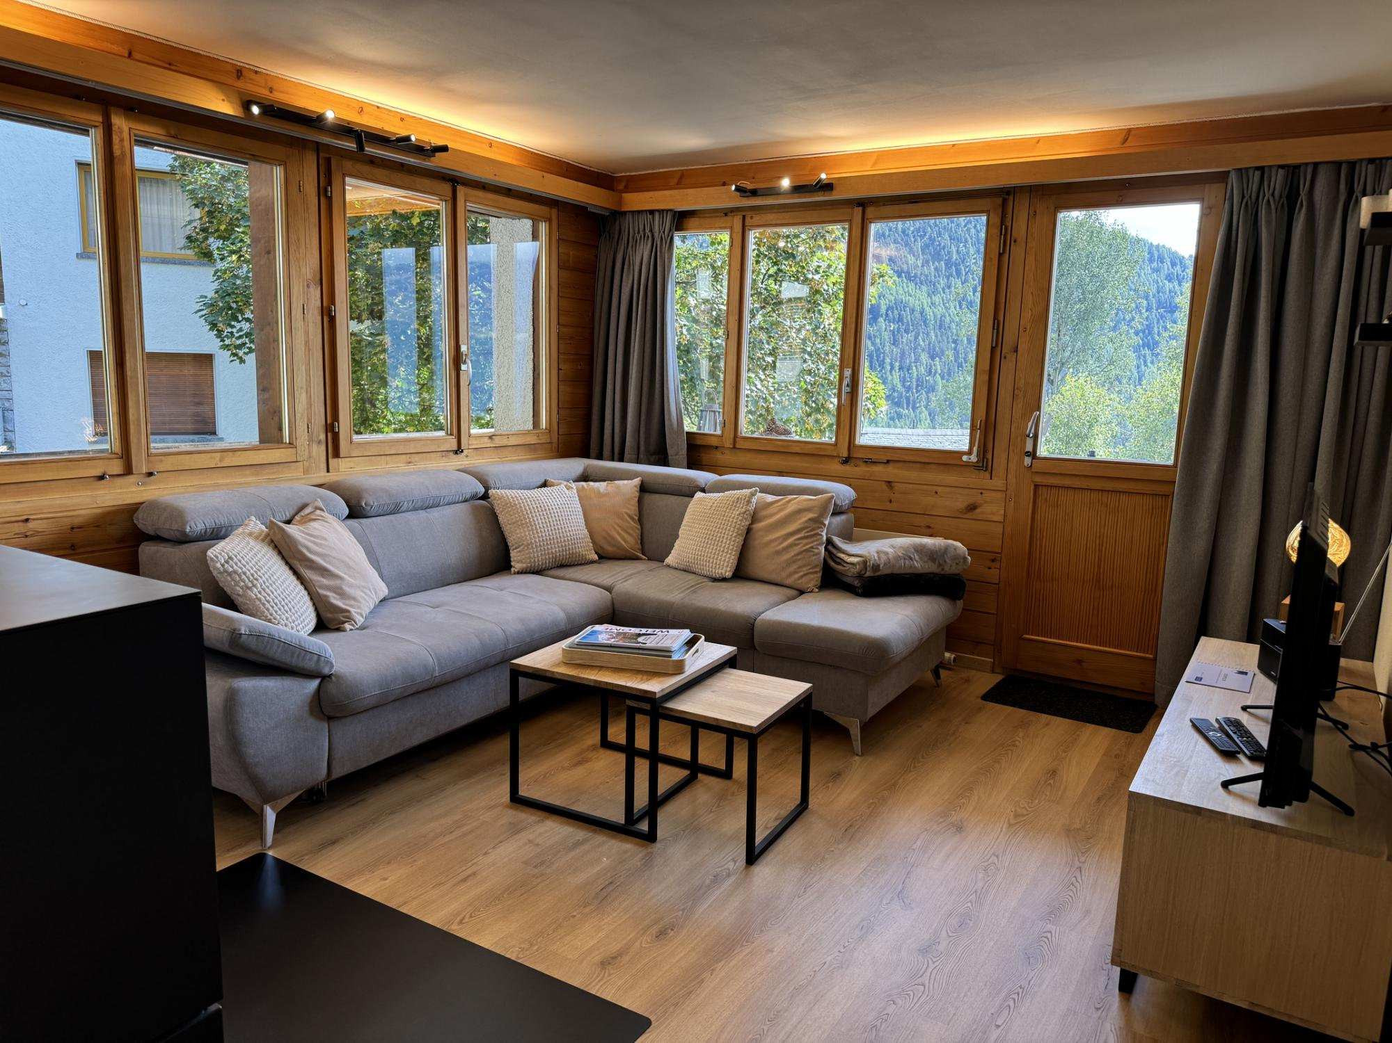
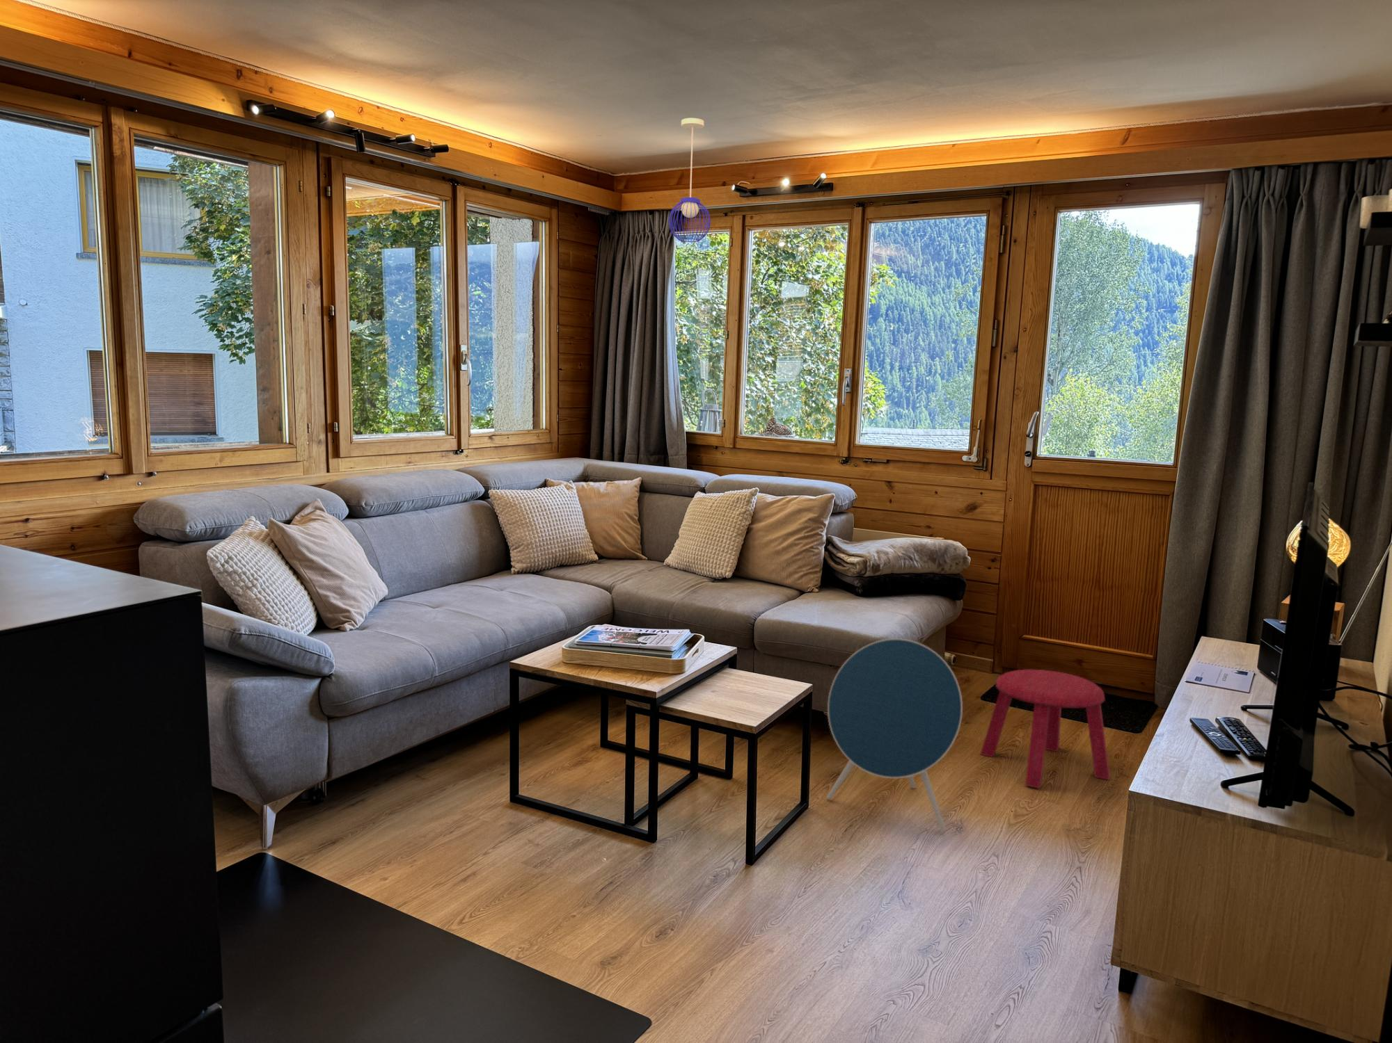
+ pendant light [669,117,711,242]
+ stool [980,669,1110,789]
+ speaker [826,638,963,833]
